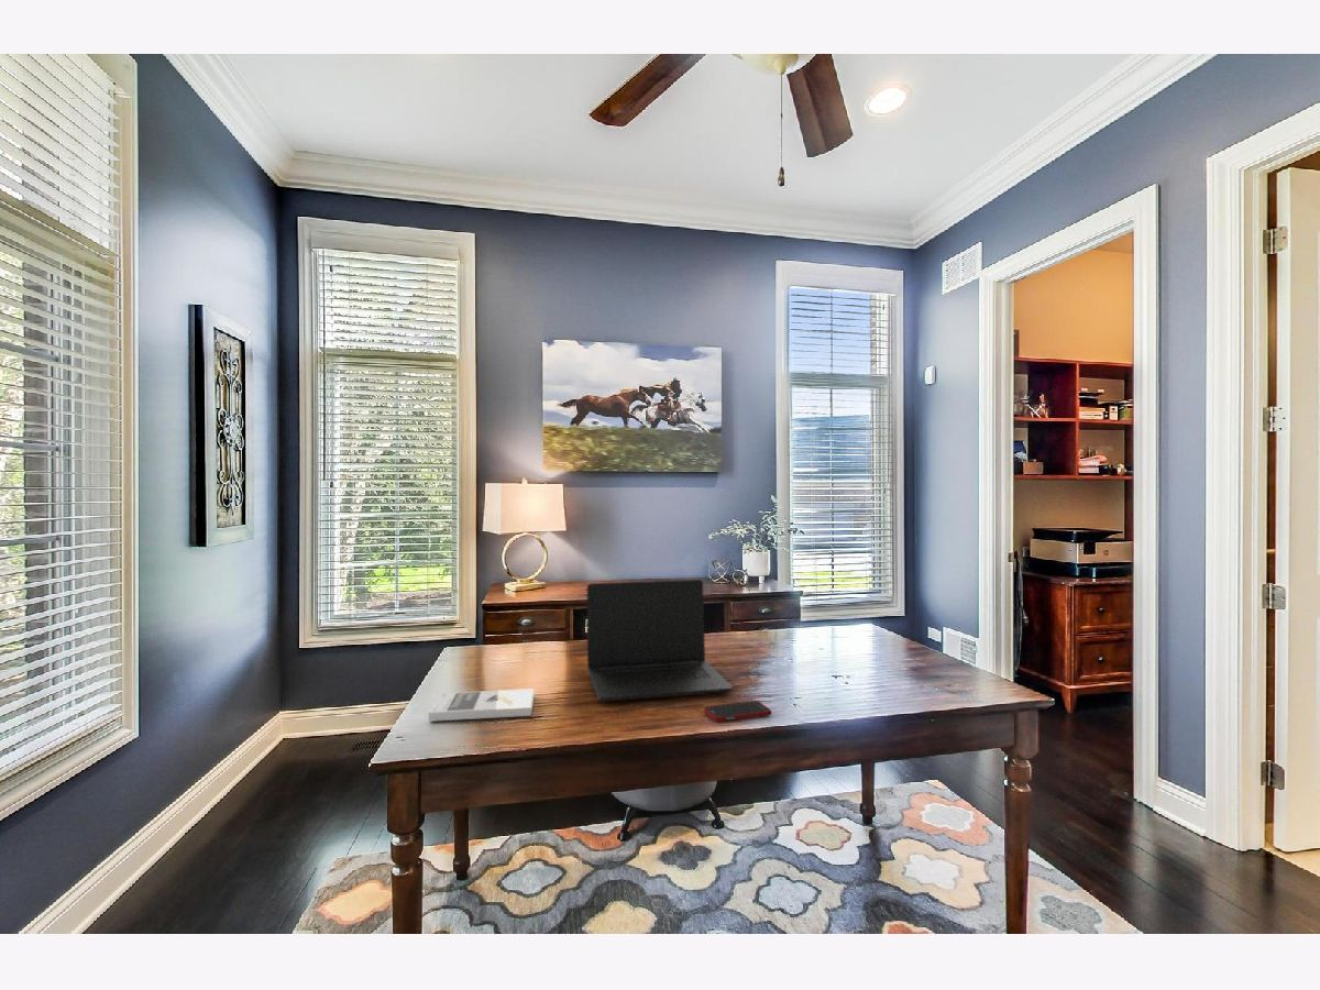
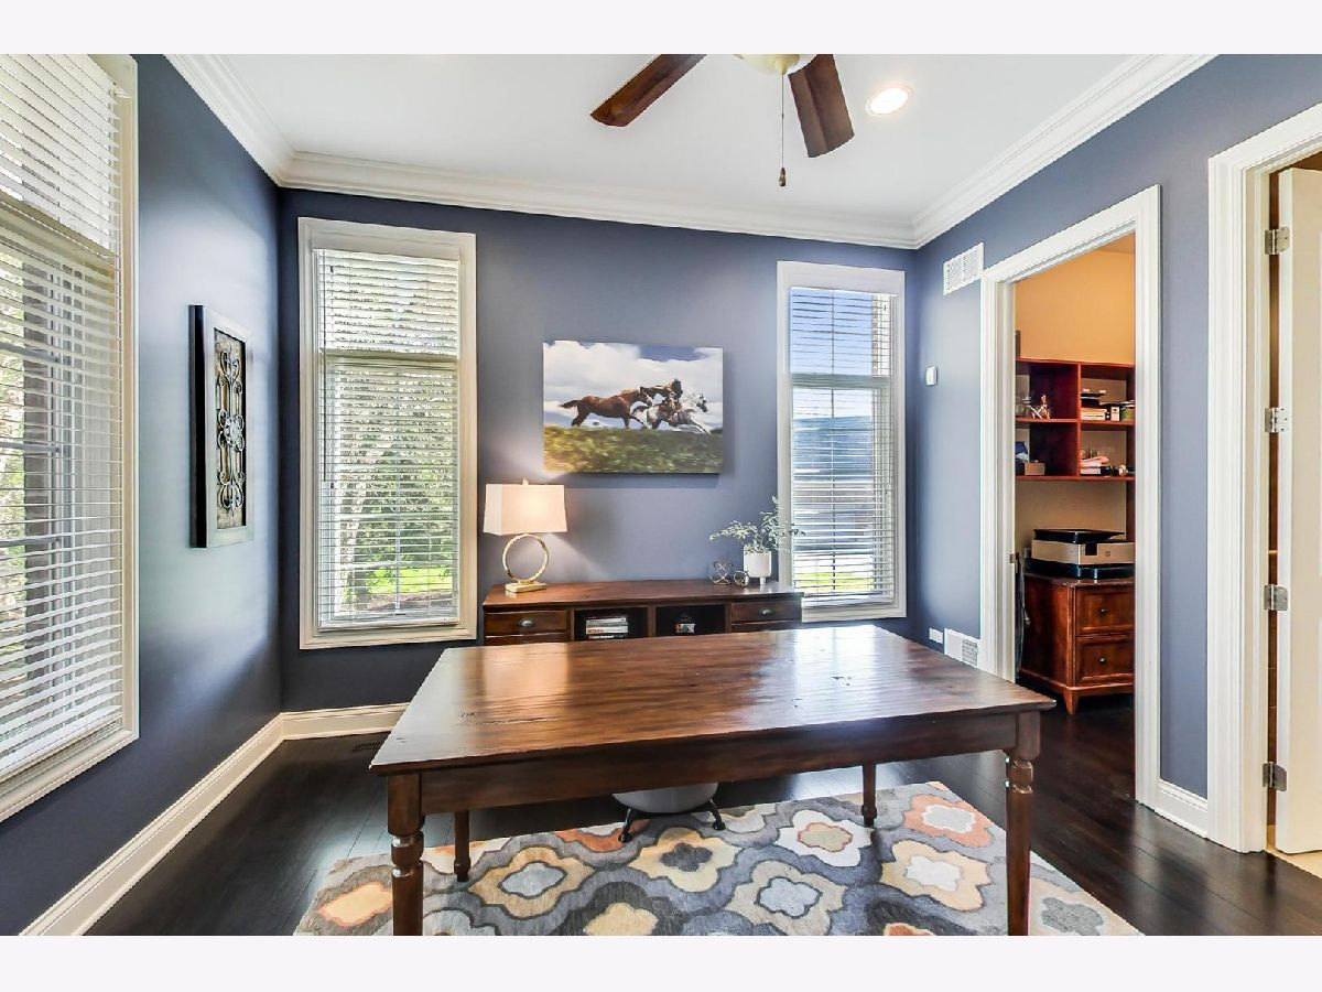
- book [428,688,536,723]
- cell phone [703,700,772,723]
- laptop [586,579,734,703]
